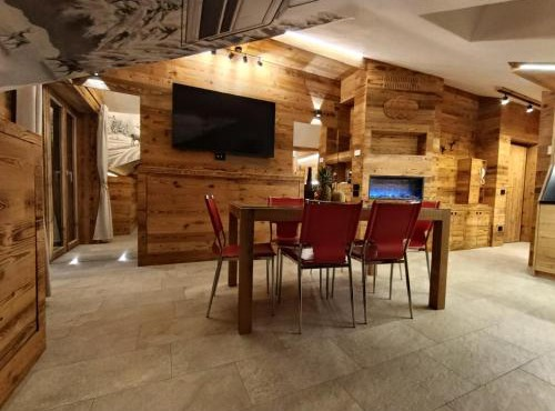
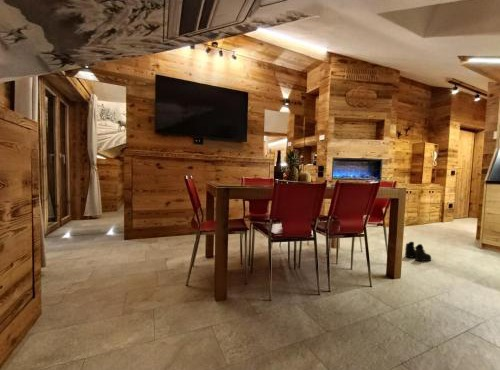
+ boots [404,241,432,262]
